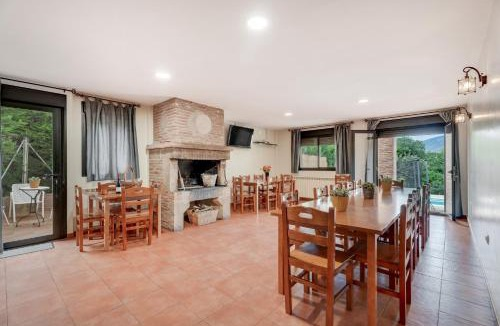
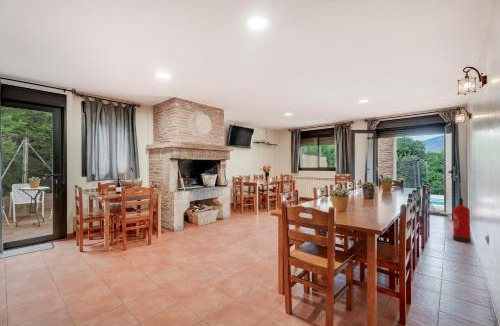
+ fire extinguisher [452,196,472,244]
